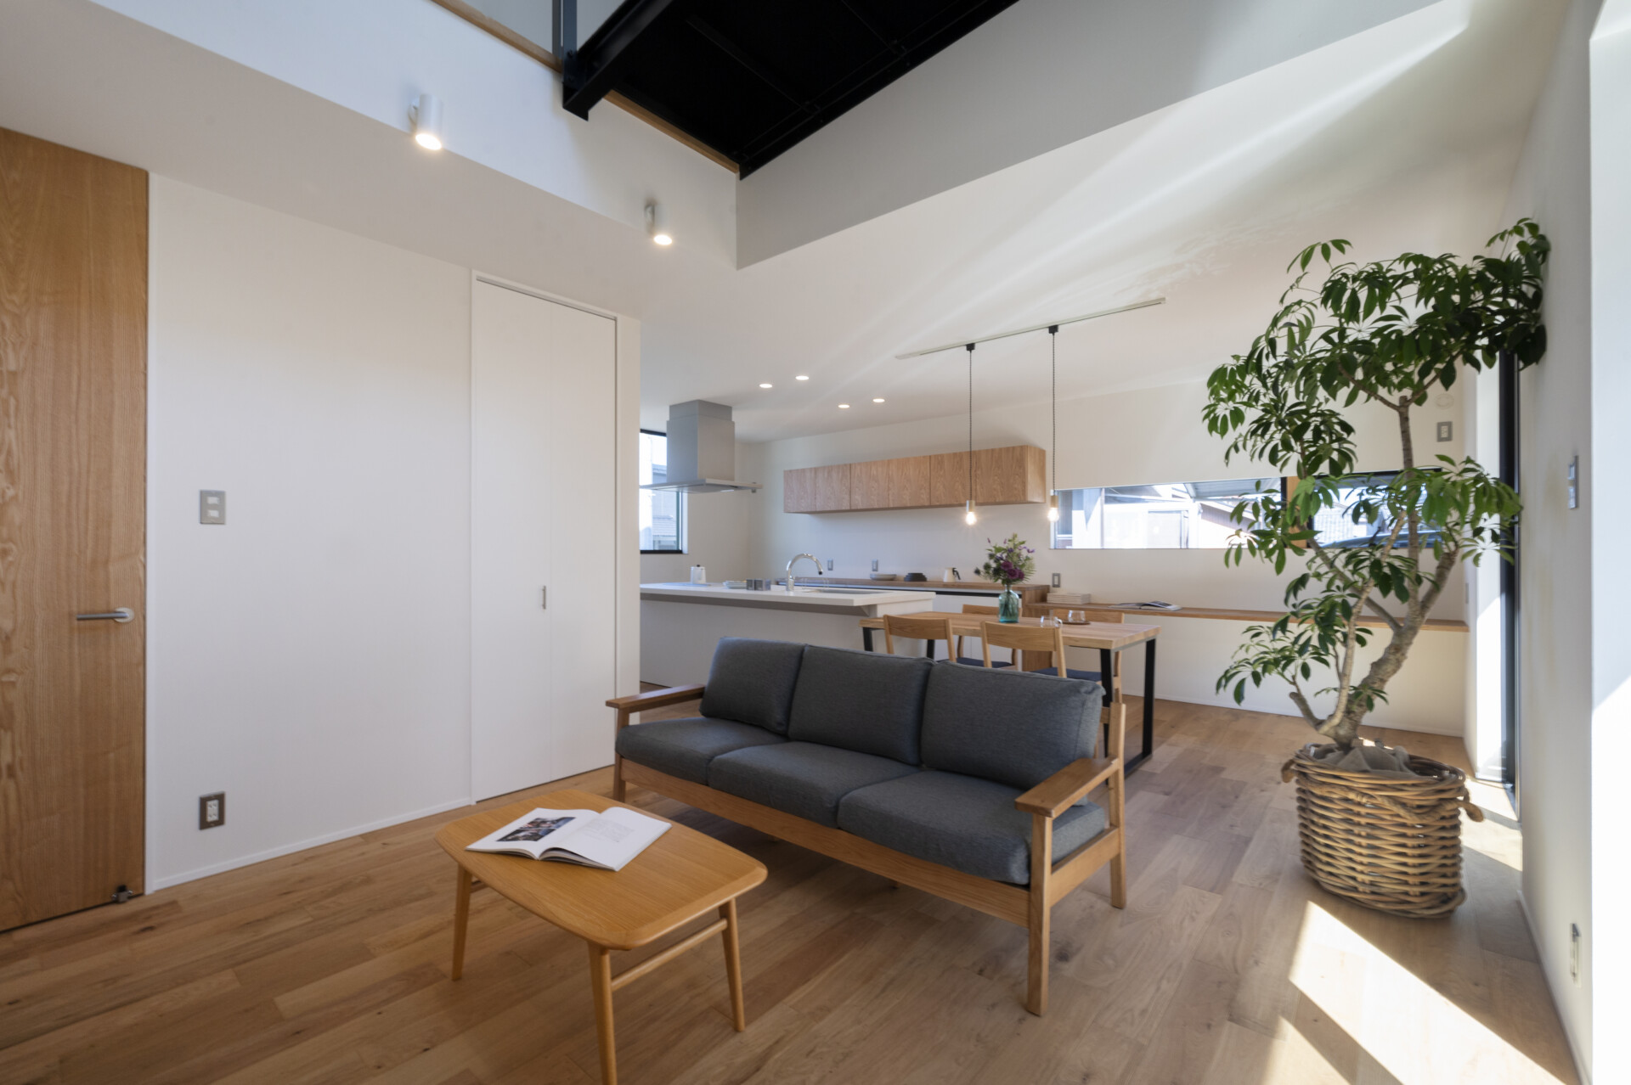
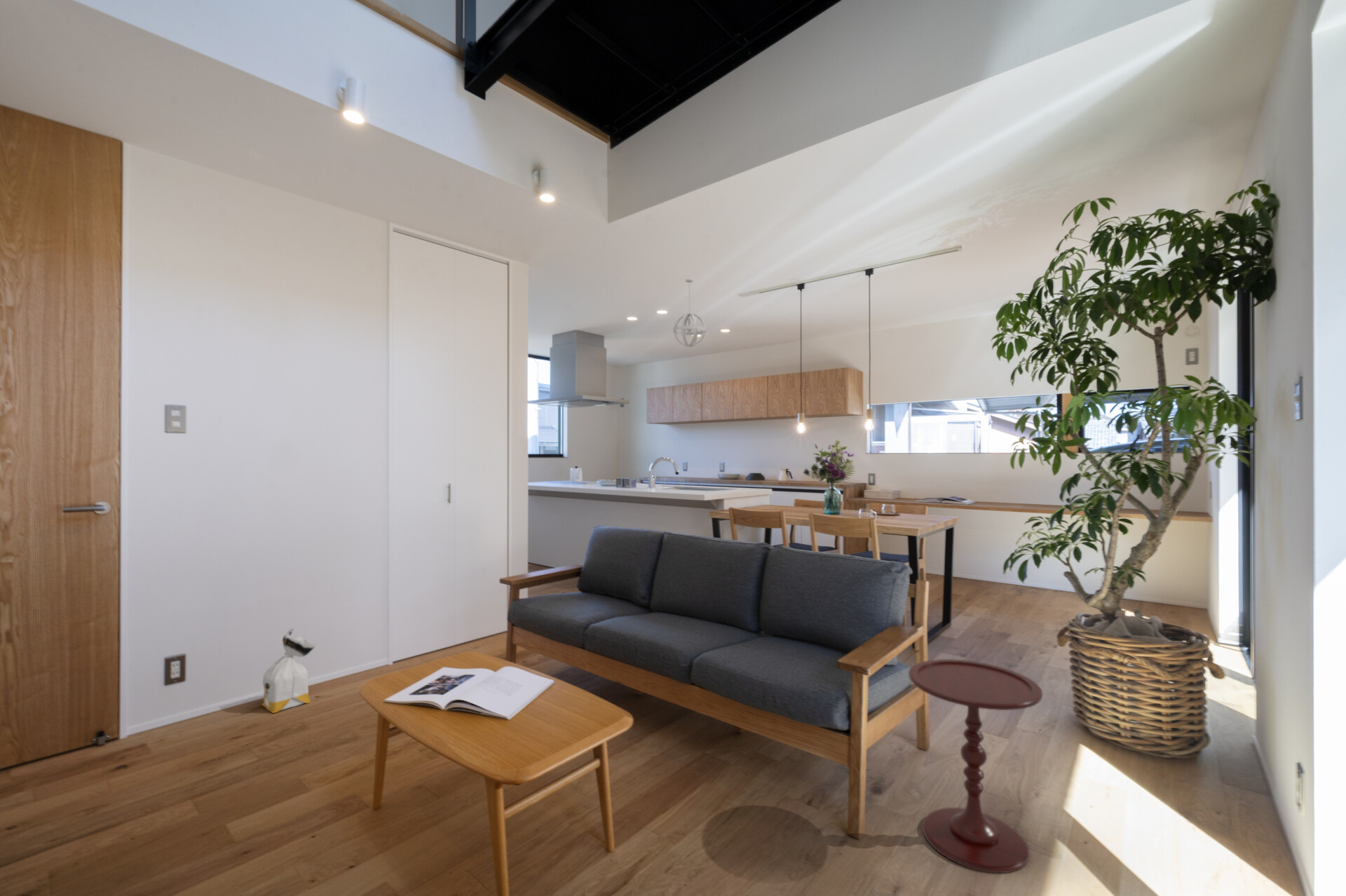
+ side table [908,658,1044,874]
+ pendant light [672,278,707,348]
+ bag [260,627,318,714]
